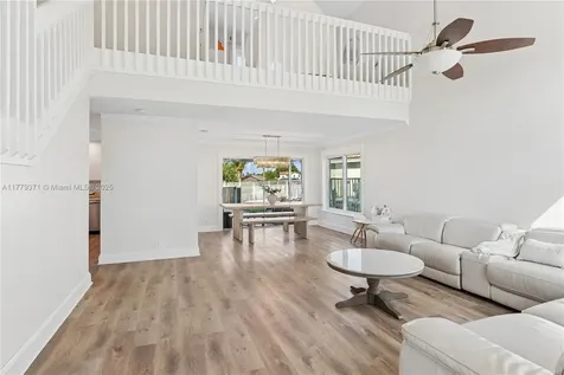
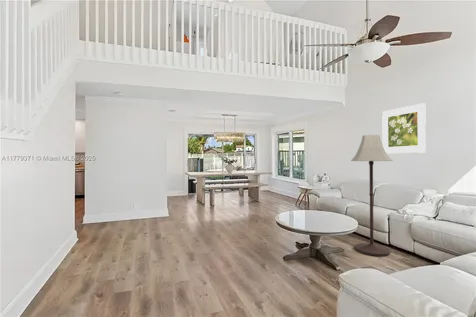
+ floor lamp [350,134,394,257]
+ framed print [381,102,427,154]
